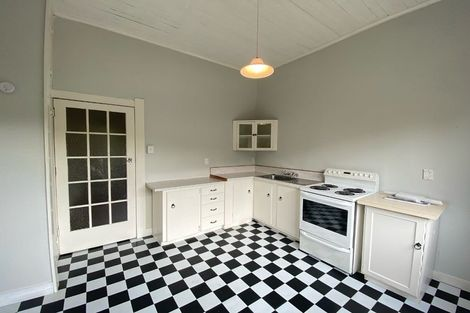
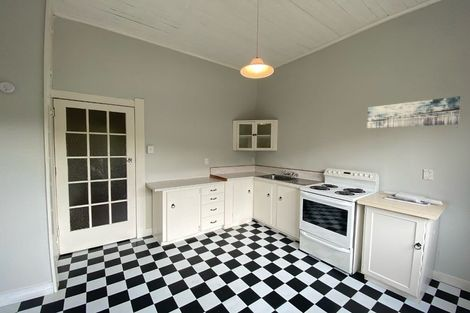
+ wall art [366,95,462,129]
